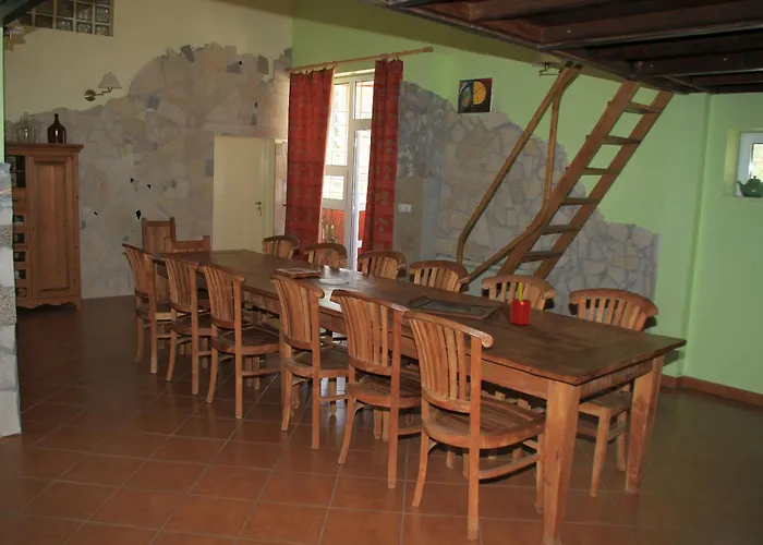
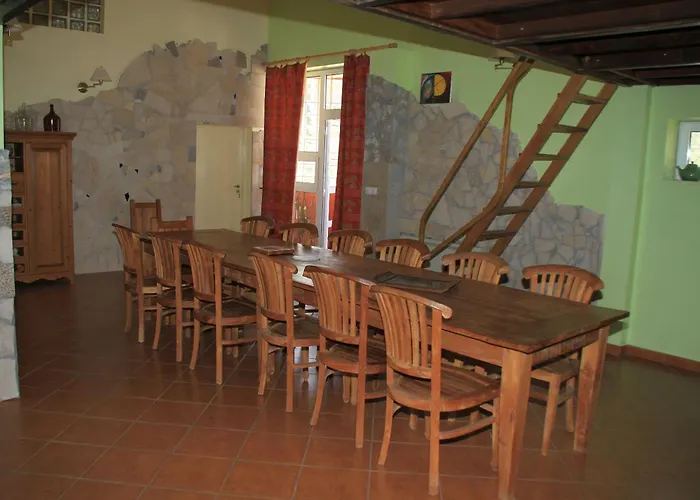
- straw [509,281,532,326]
